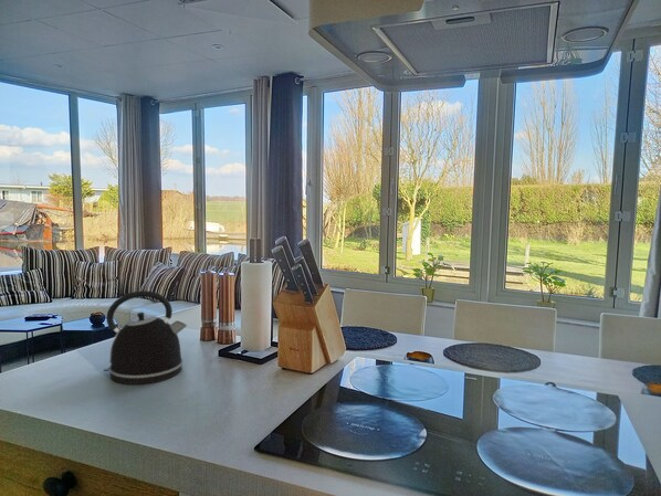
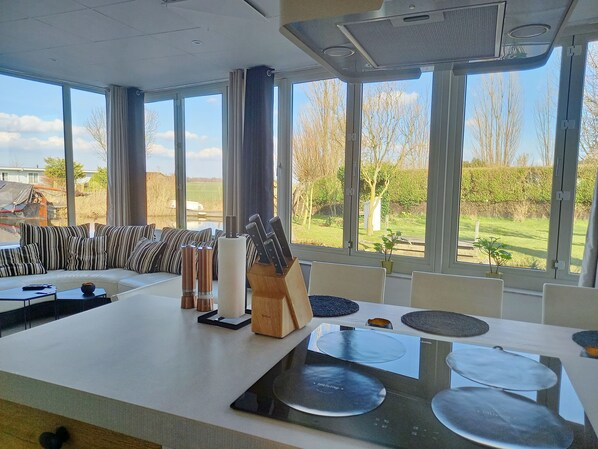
- kettle [103,289,188,386]
